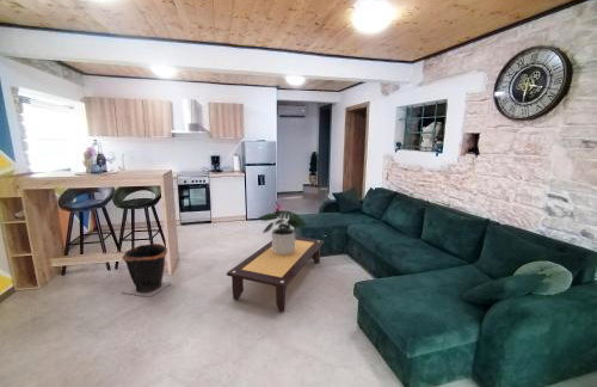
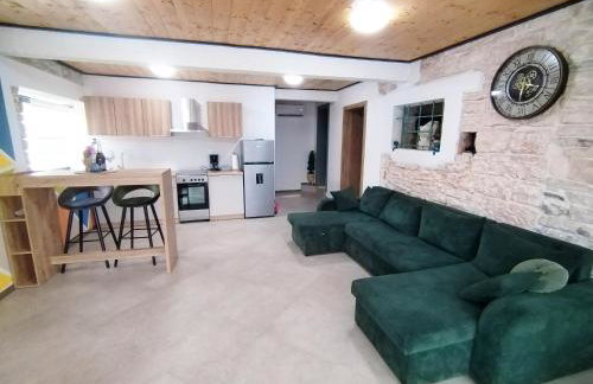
- coffee table [226,235,325,313]
- waste bin [121,239,172,299]
- potted plant [258,209,309,254]
